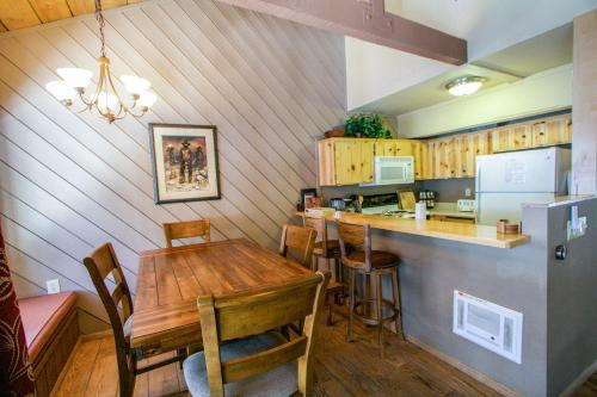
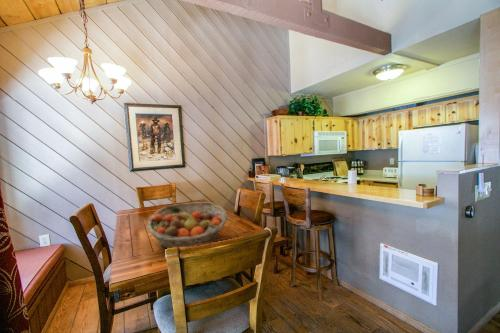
+ fruit basket [146,201,228,250]
